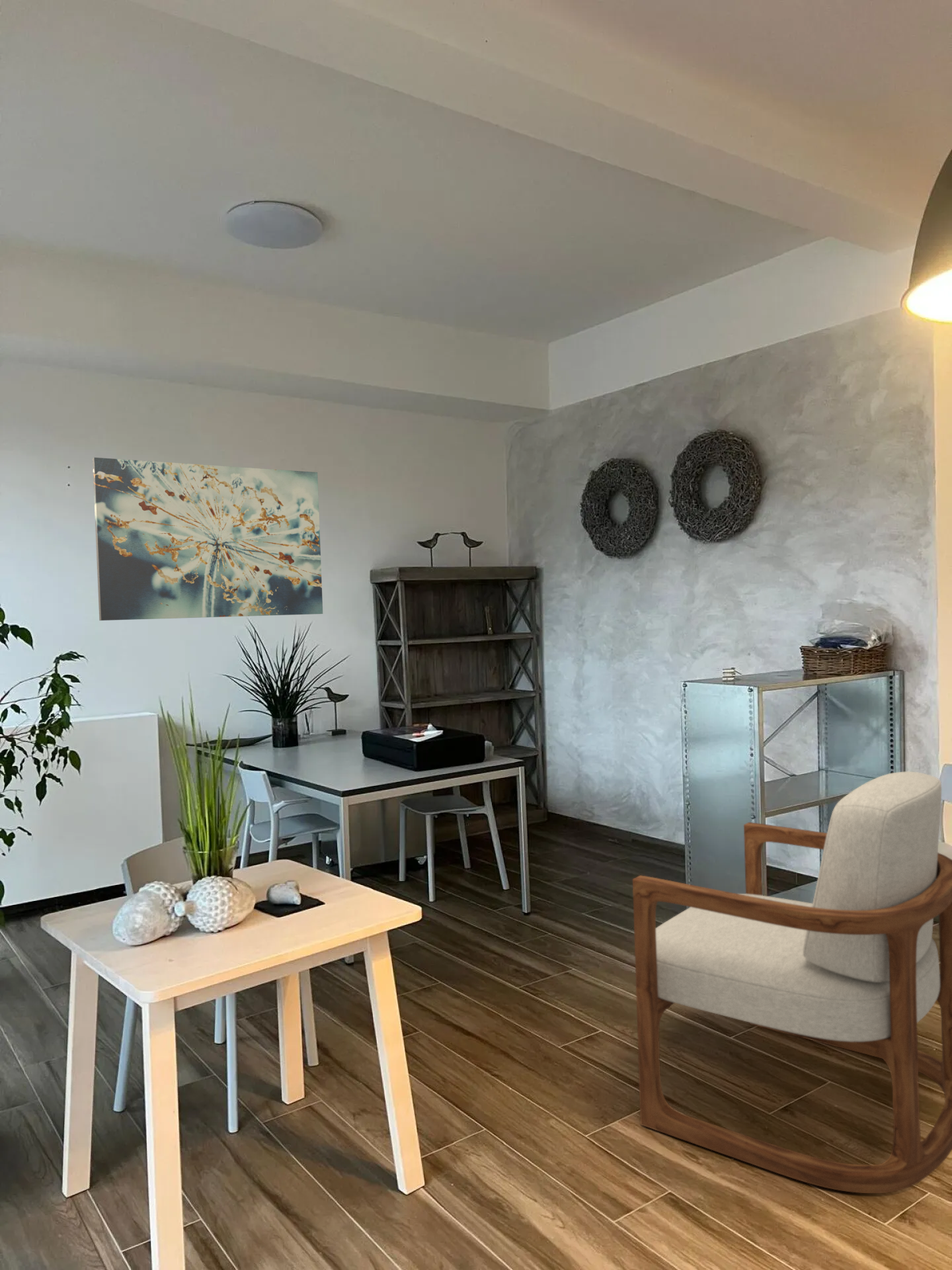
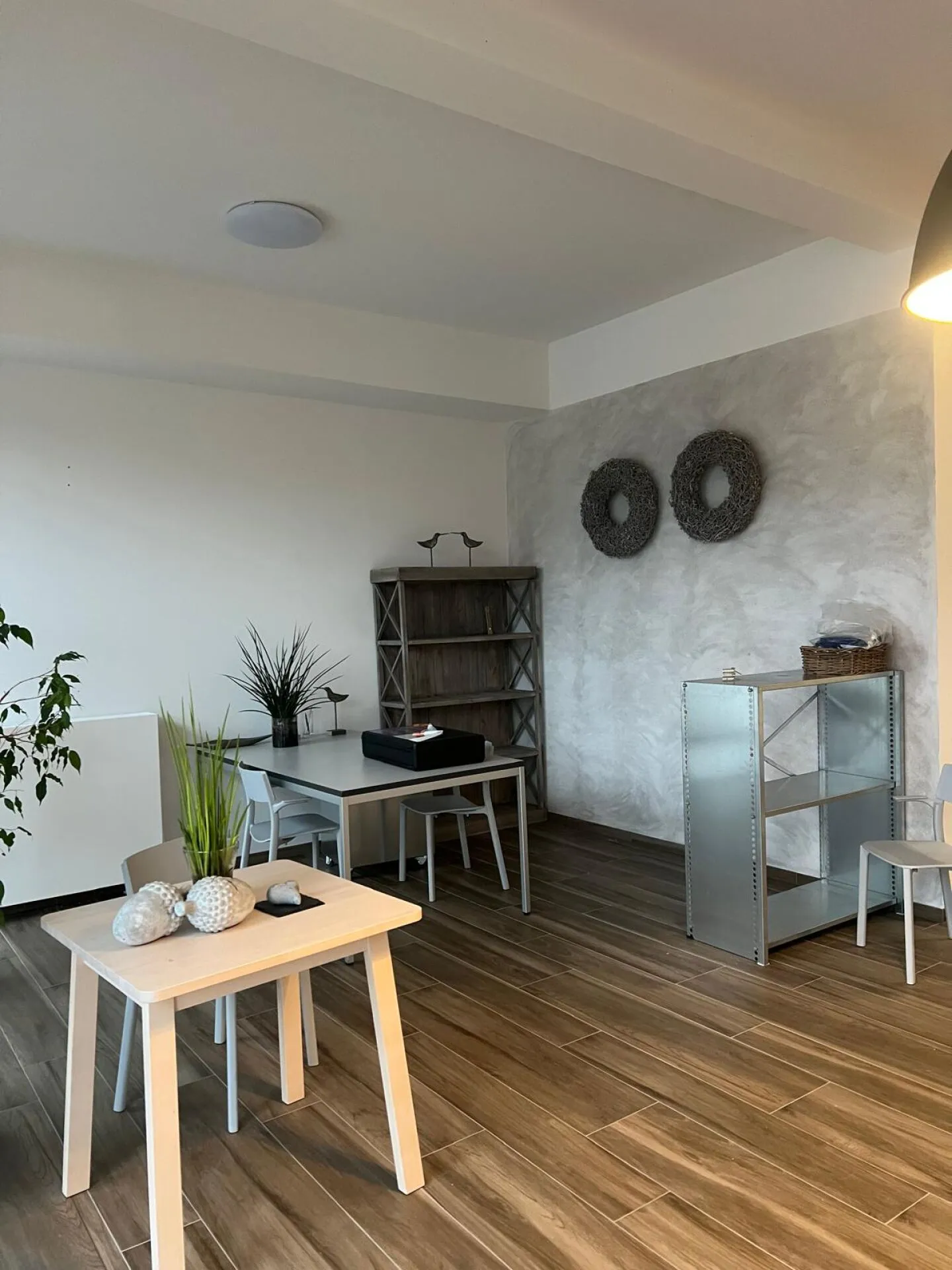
- wall art [92,457,323,621]
- armchair [632,771,952,1194]
